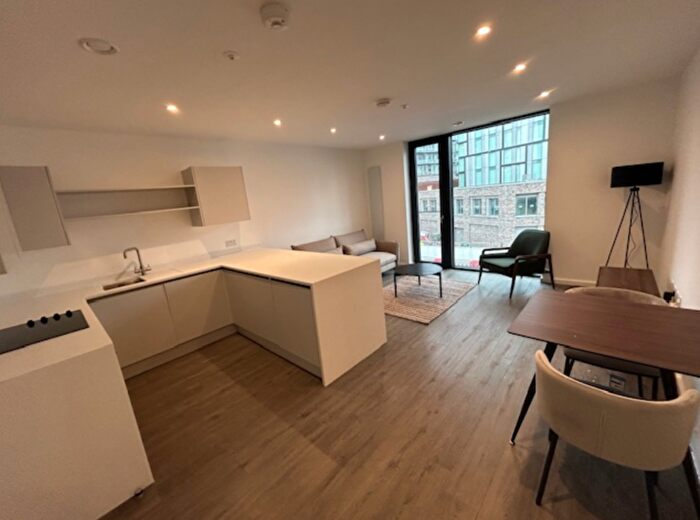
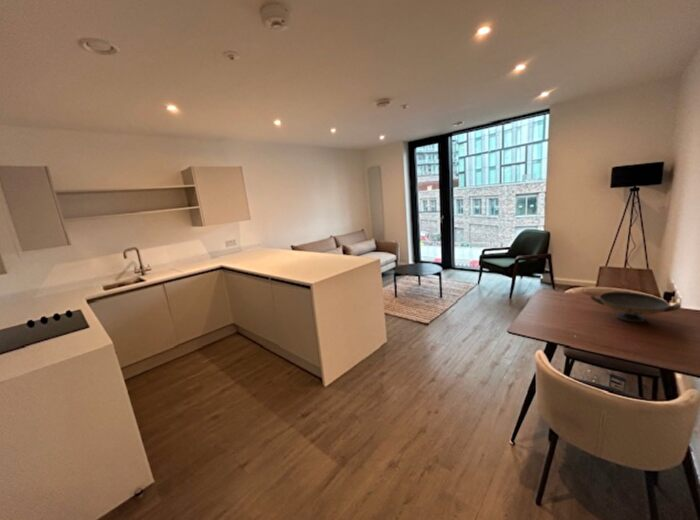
+ decorative bowl [589,291,682,323]
